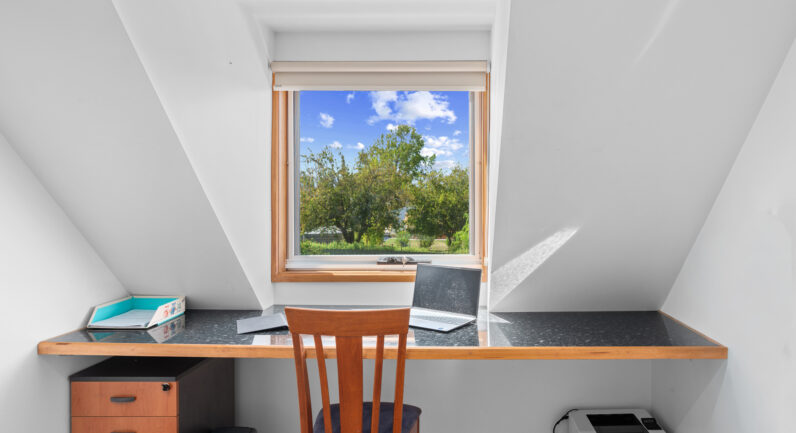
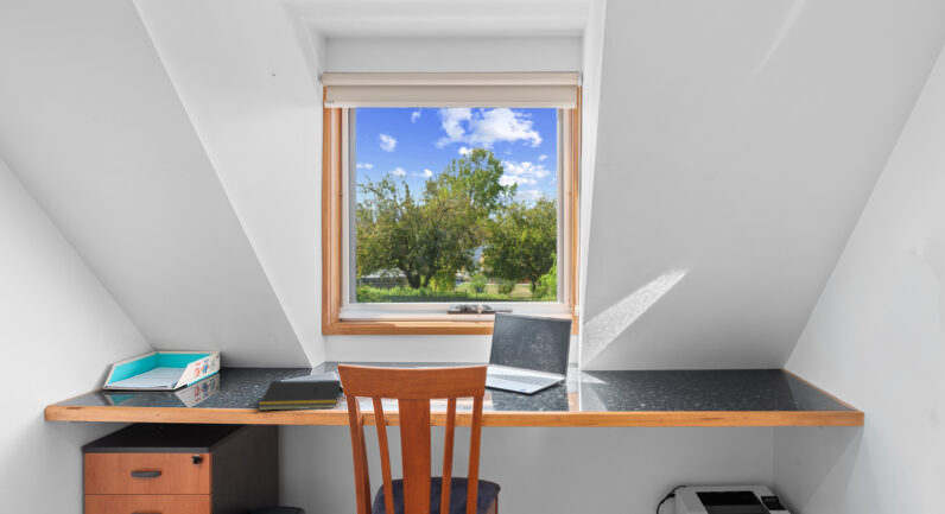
+ notepad [256,379,342,412]
